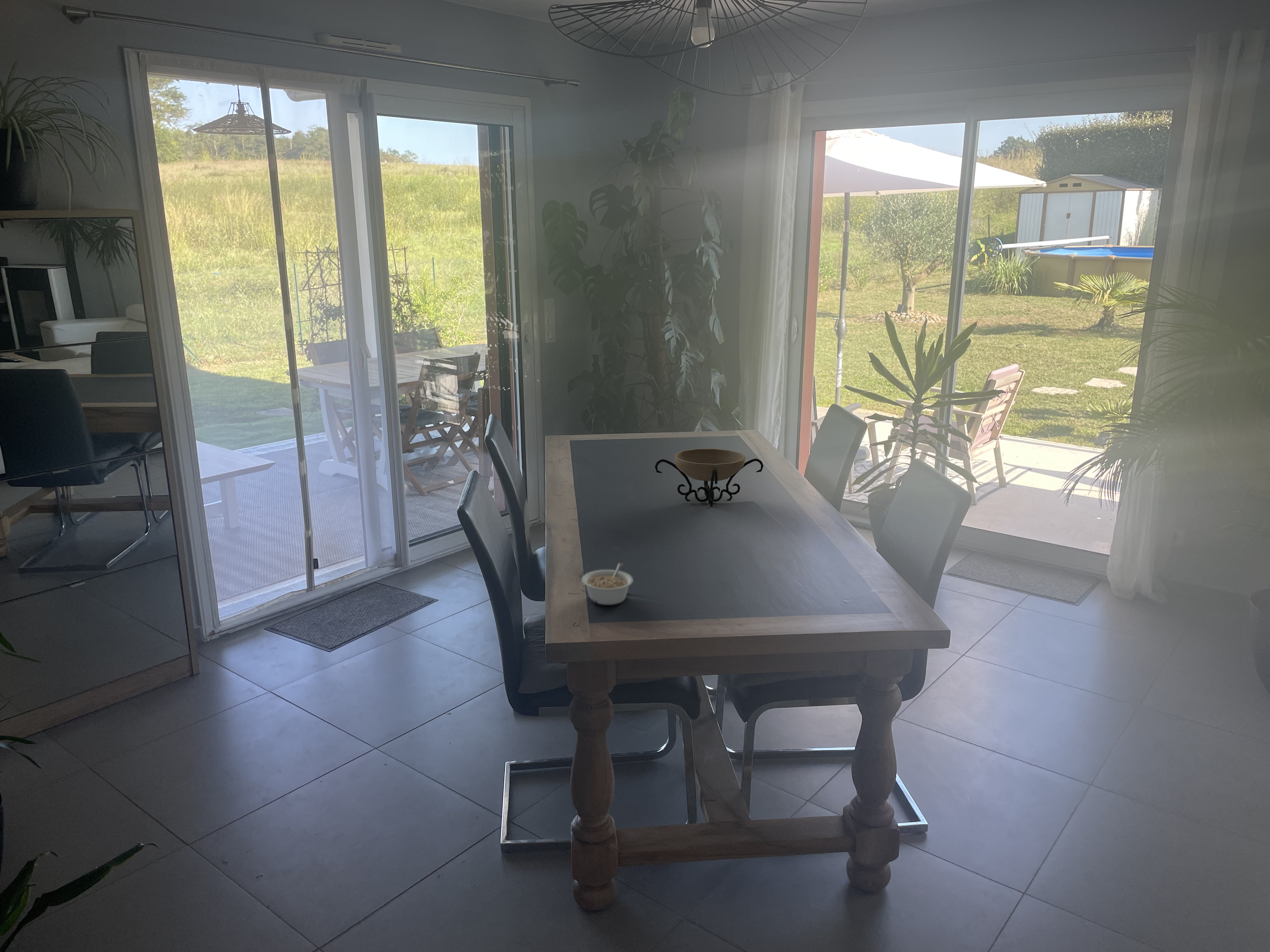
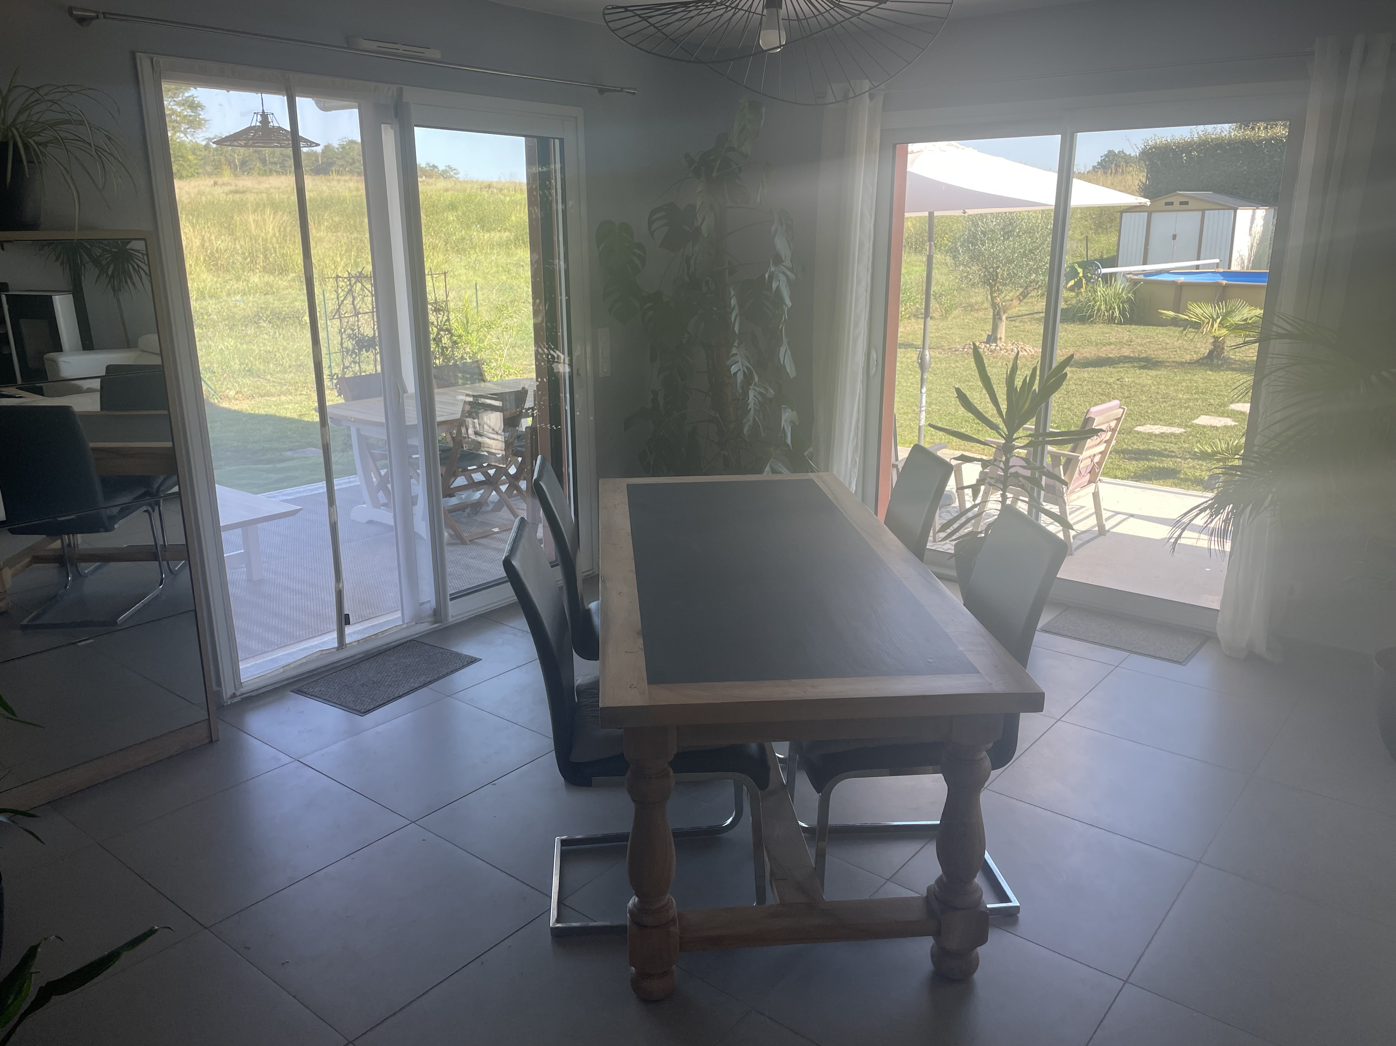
- decorative bowl [655,448,764,507]
- legume [581,563,634,605]
